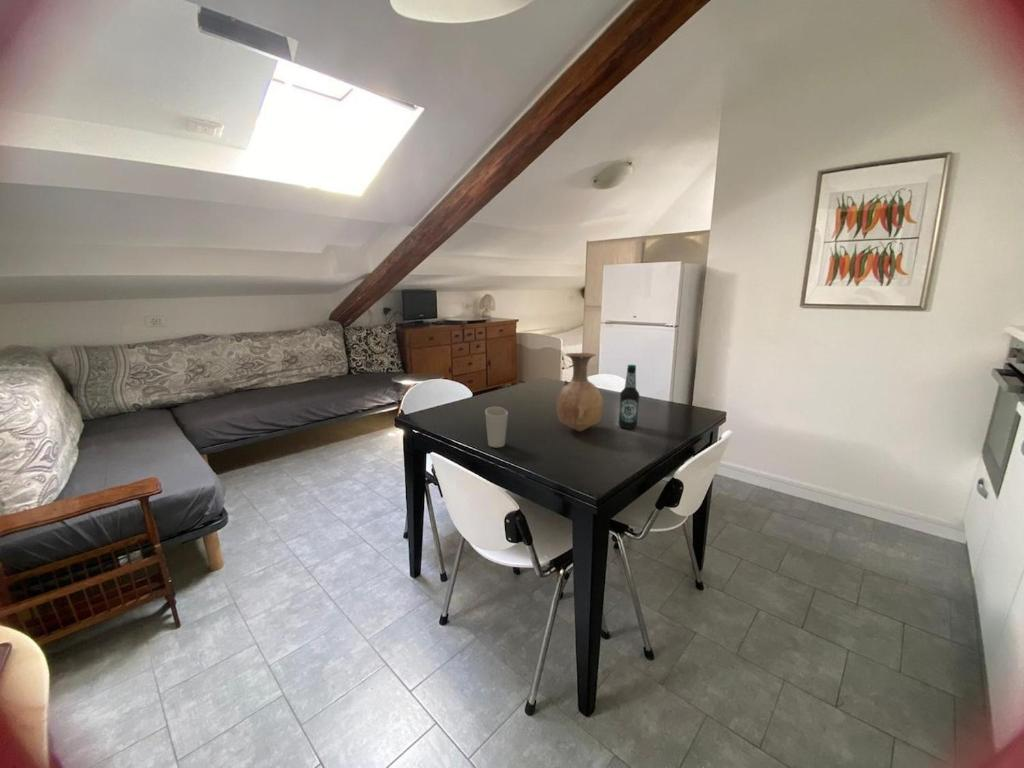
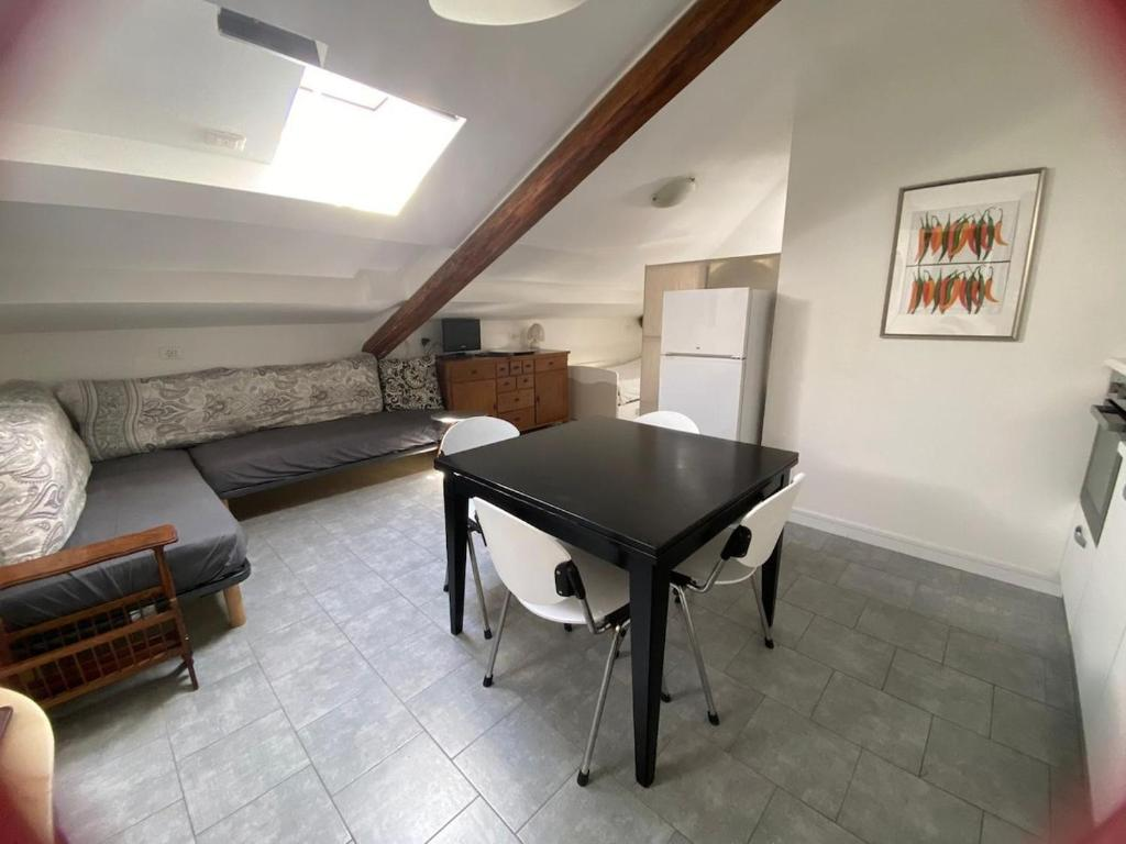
- bottle [617,364,640,430]
- vase [556,352,604,432]
- cup [484,406,509,448]
